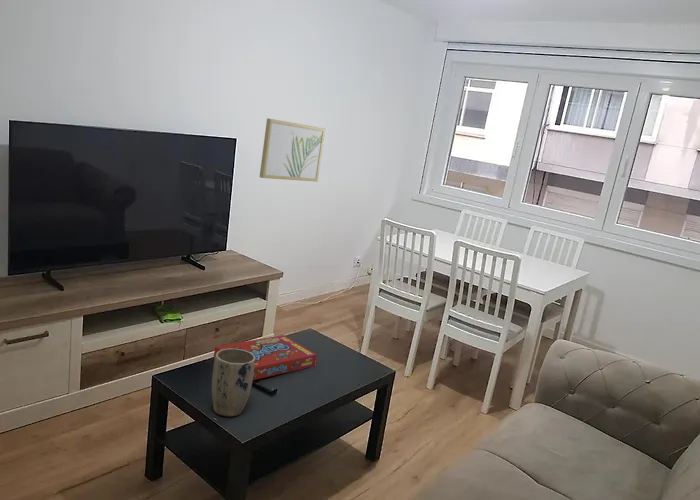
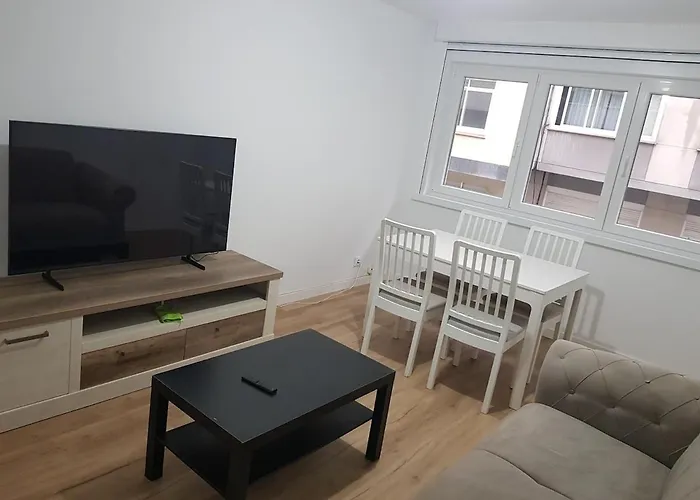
- plant pot [211,348,255,418]
- wall art [259,117,326,183]
- snack box [213,334,318,381]
